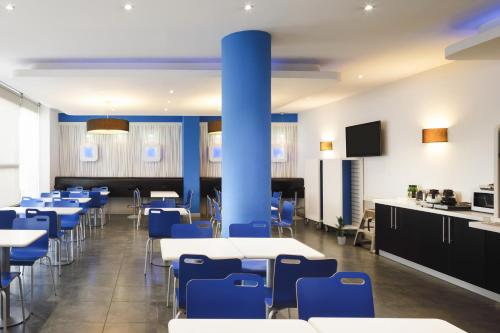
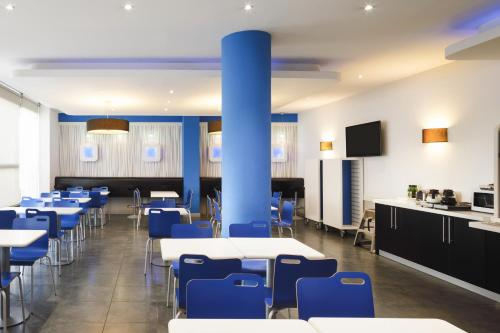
- indoor plant [331,215,353,246]
